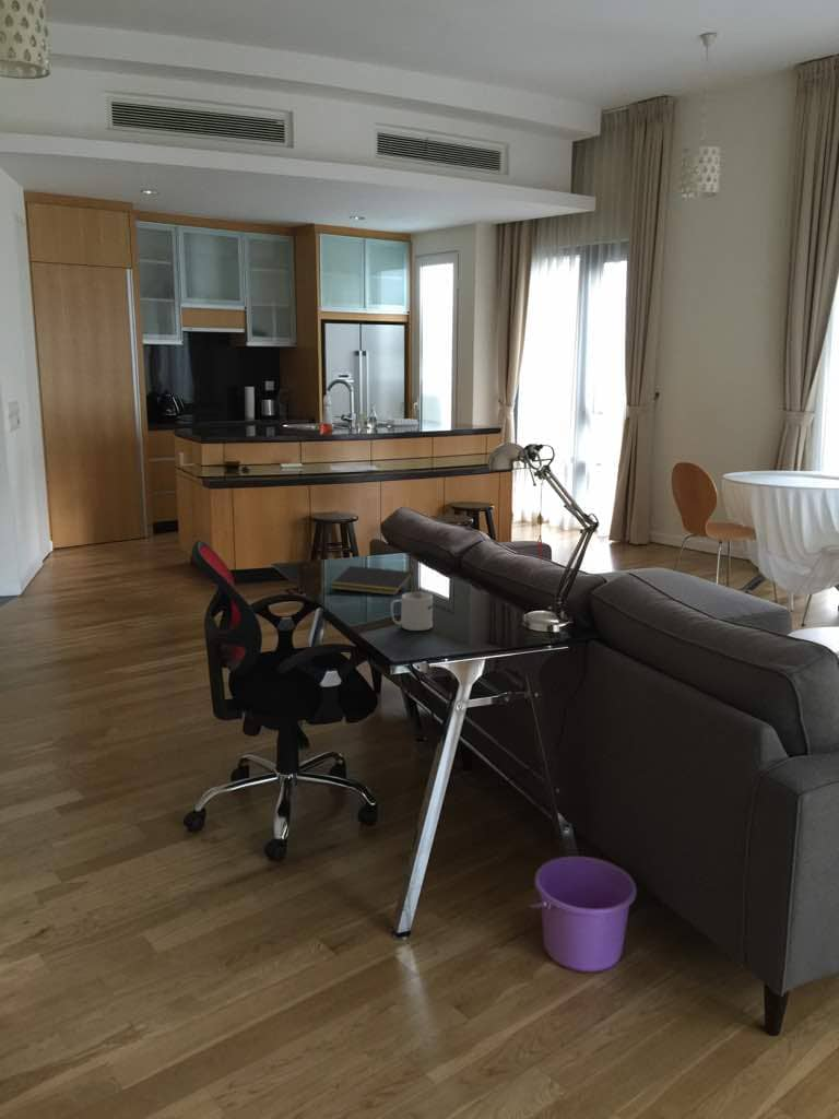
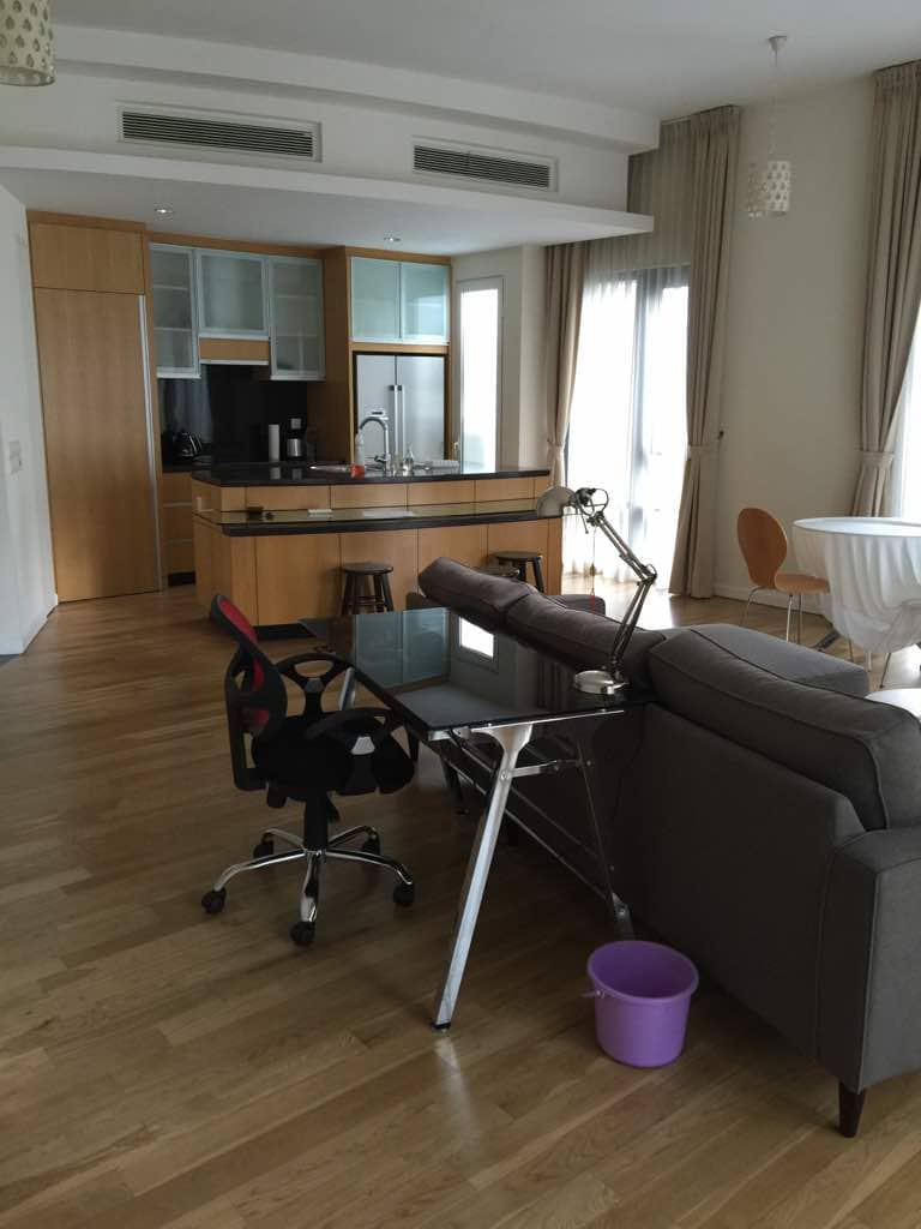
- notepad [329,565,414,596]
- mug [389,591,434,632]
